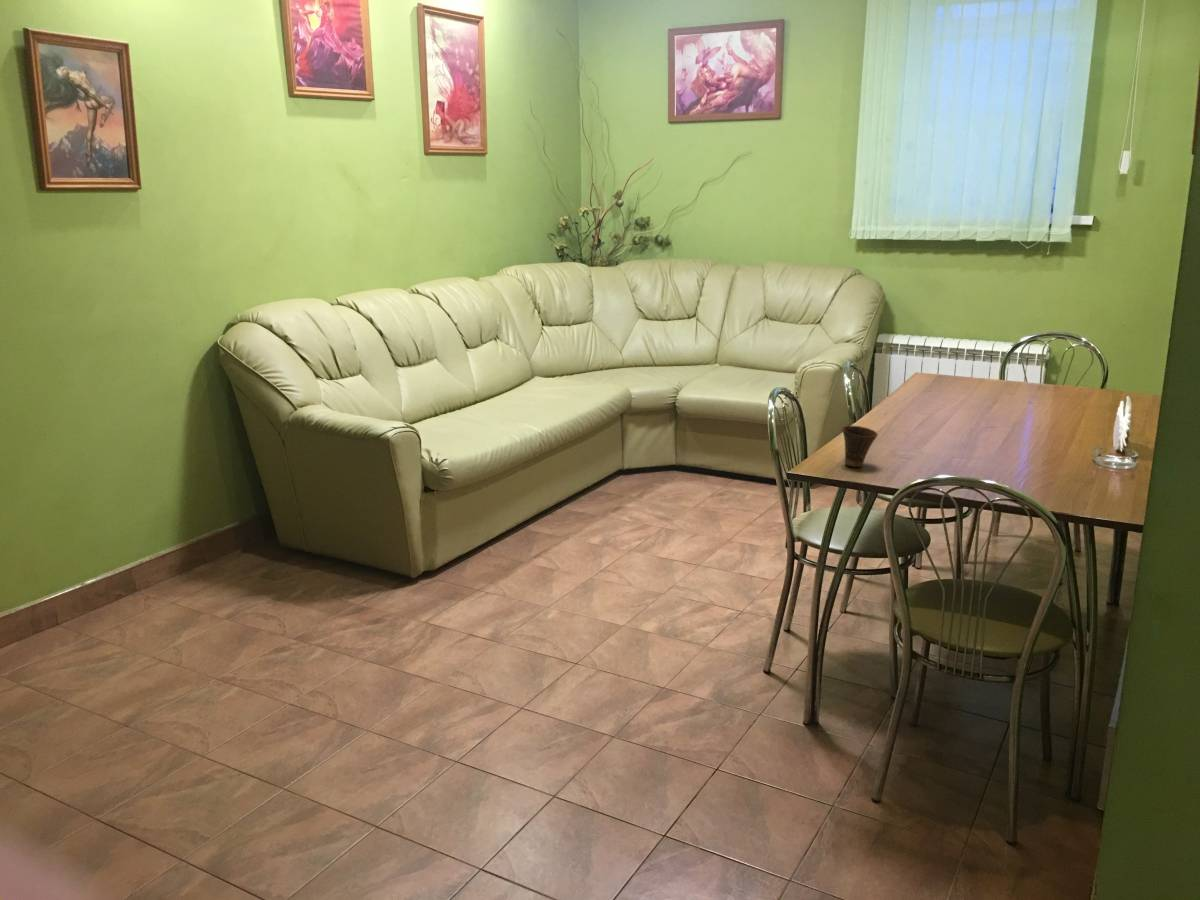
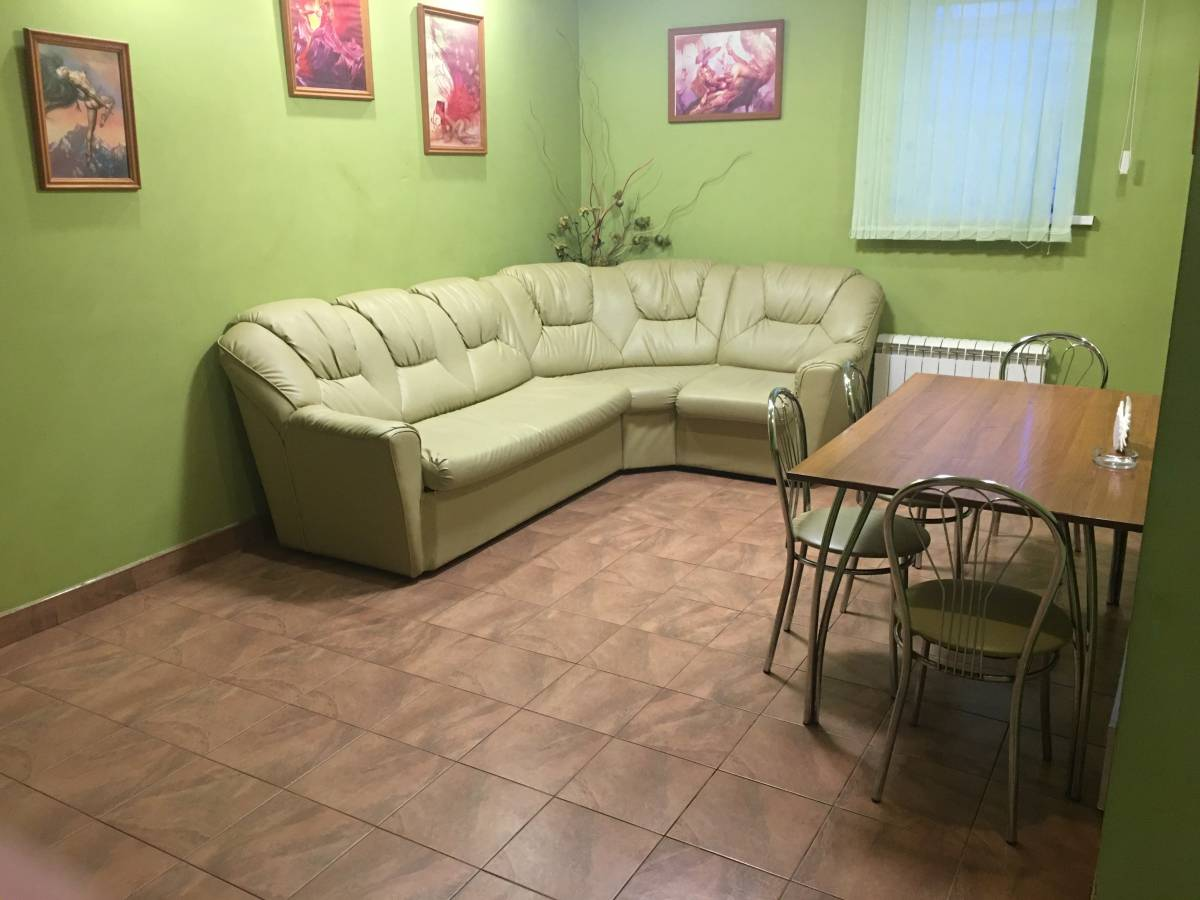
- cup [841,425,879,468]
